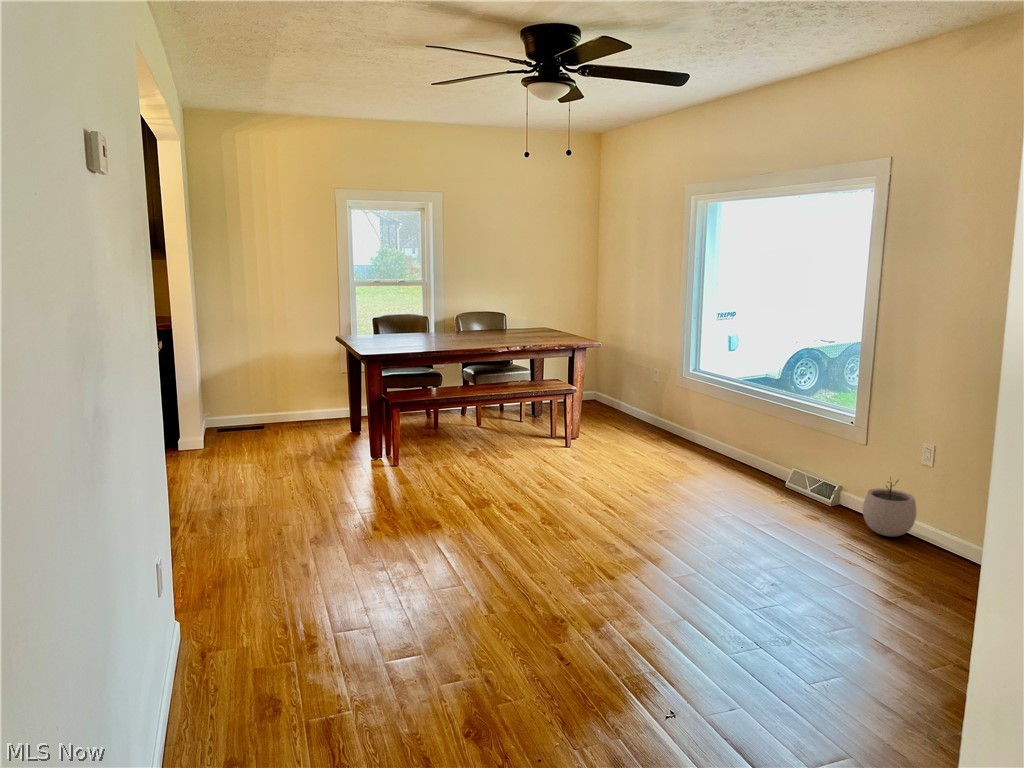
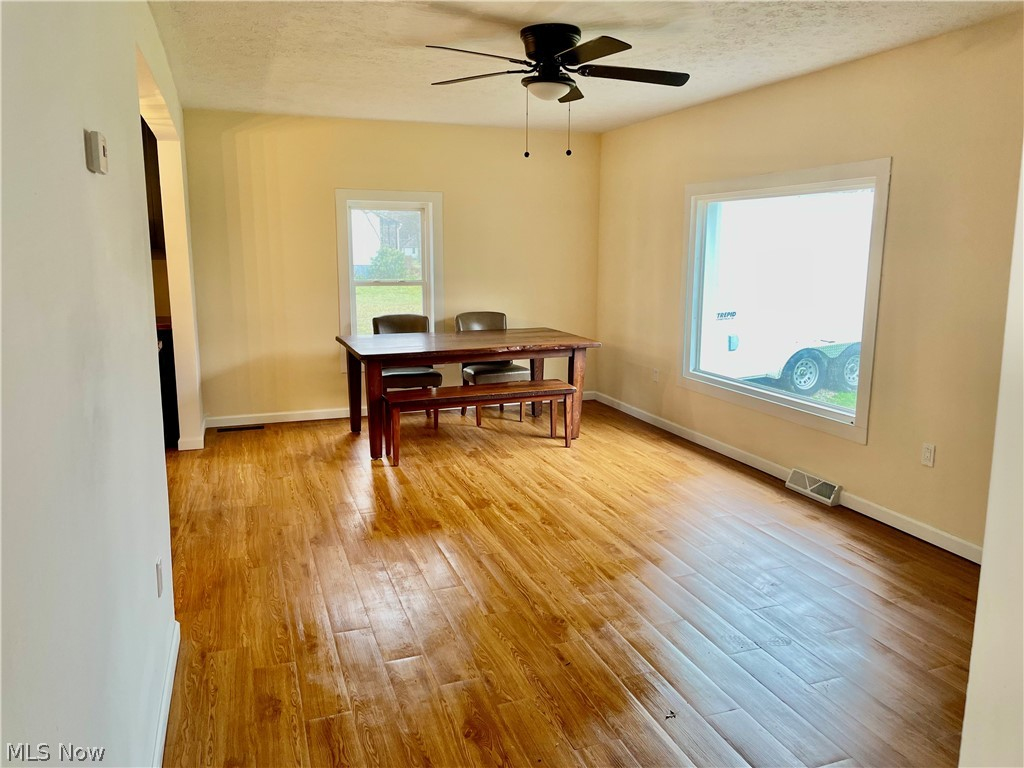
- plant pot [862,475,917,538]
